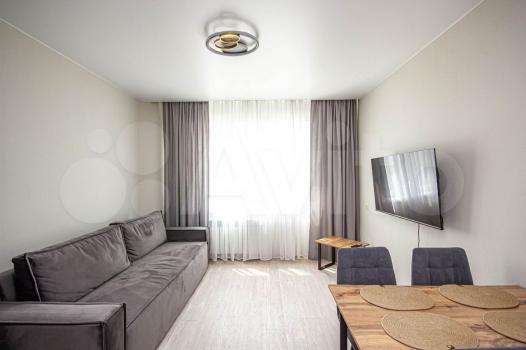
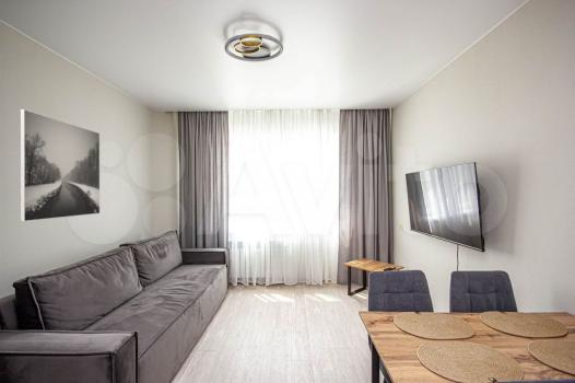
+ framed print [19,108,101,222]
